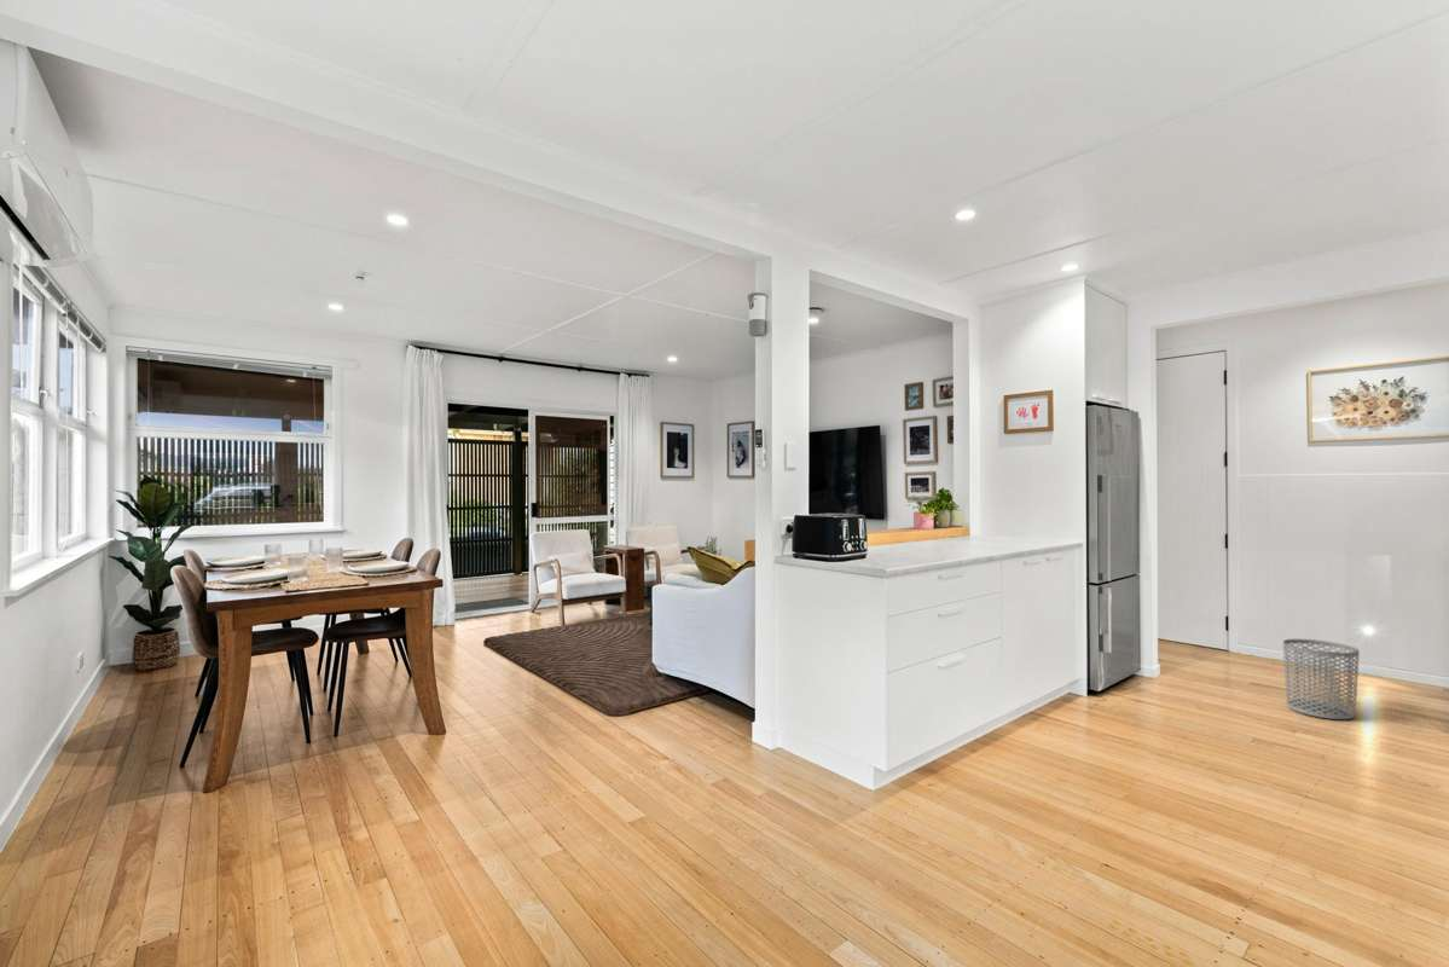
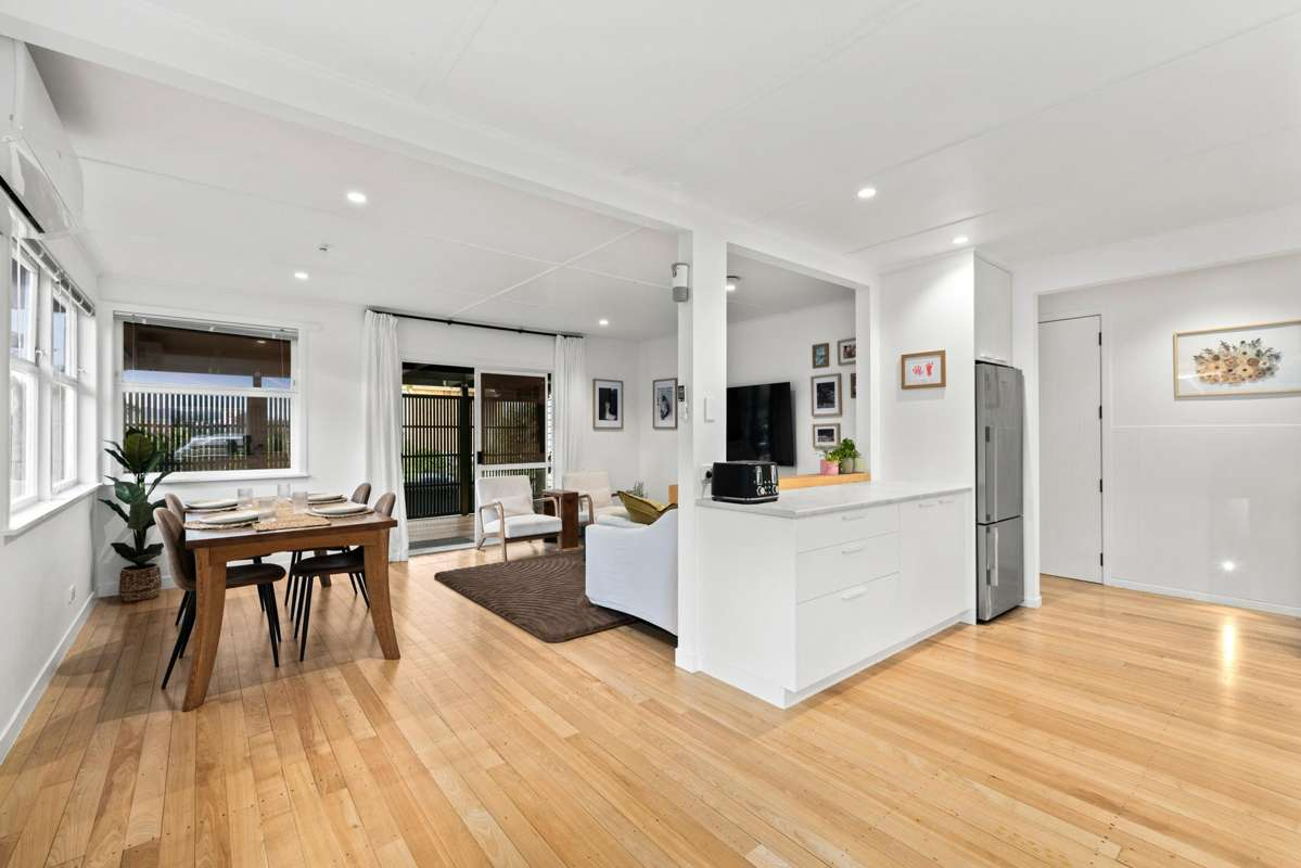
- waste bin [1282,638,1361,720]
